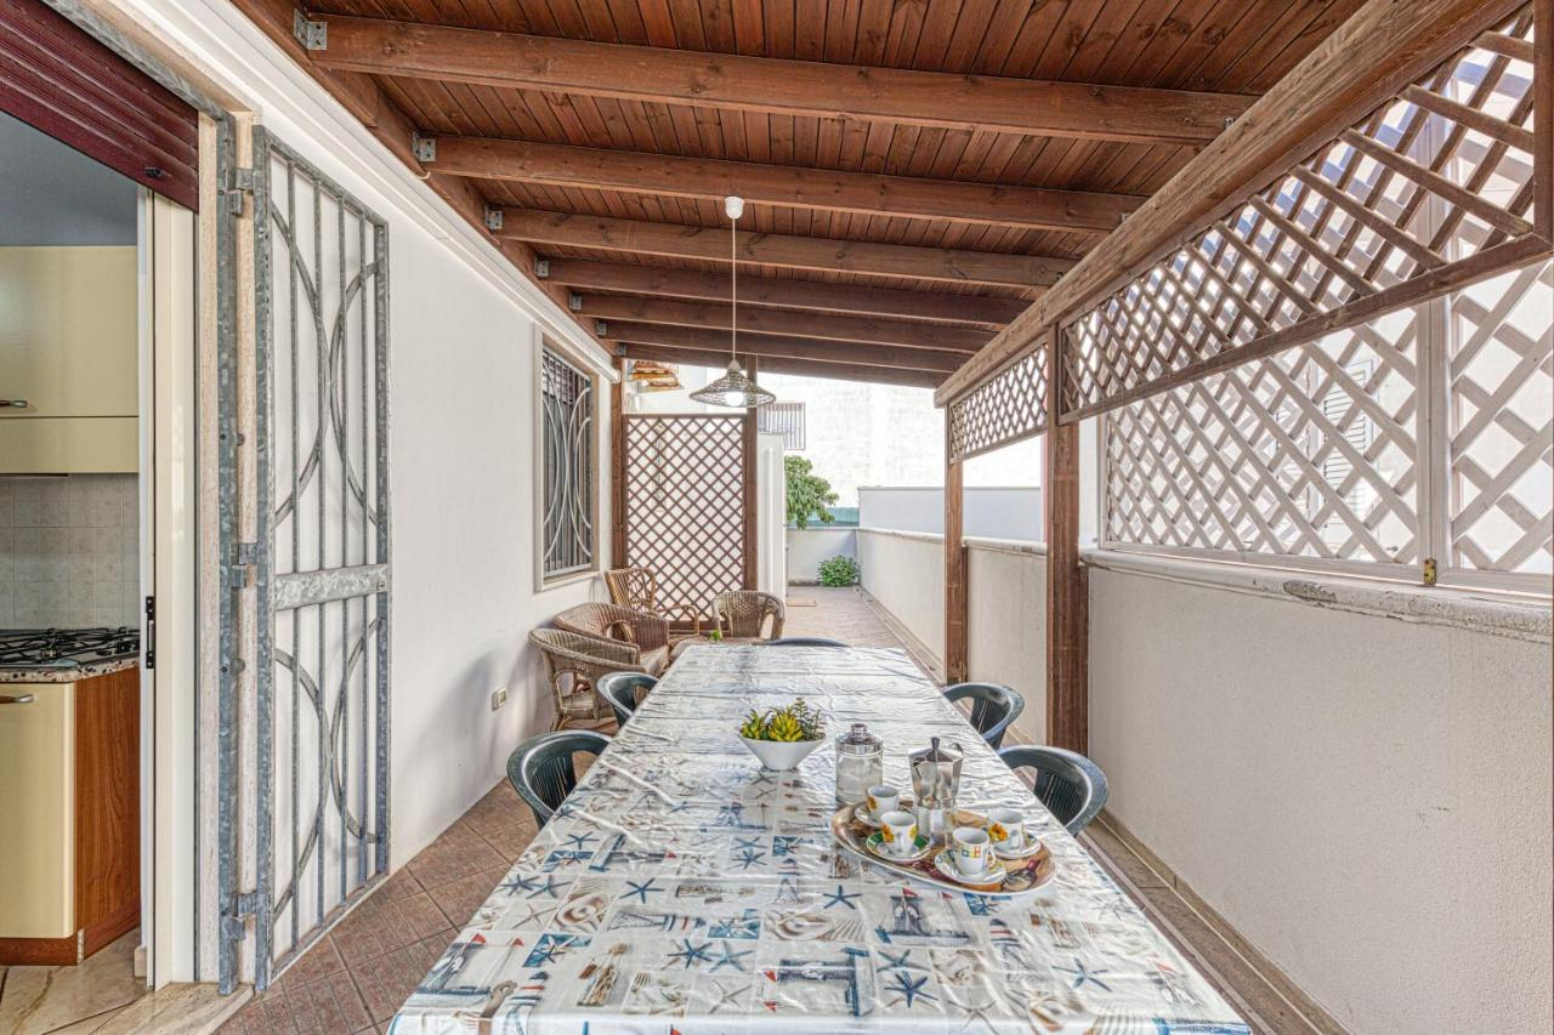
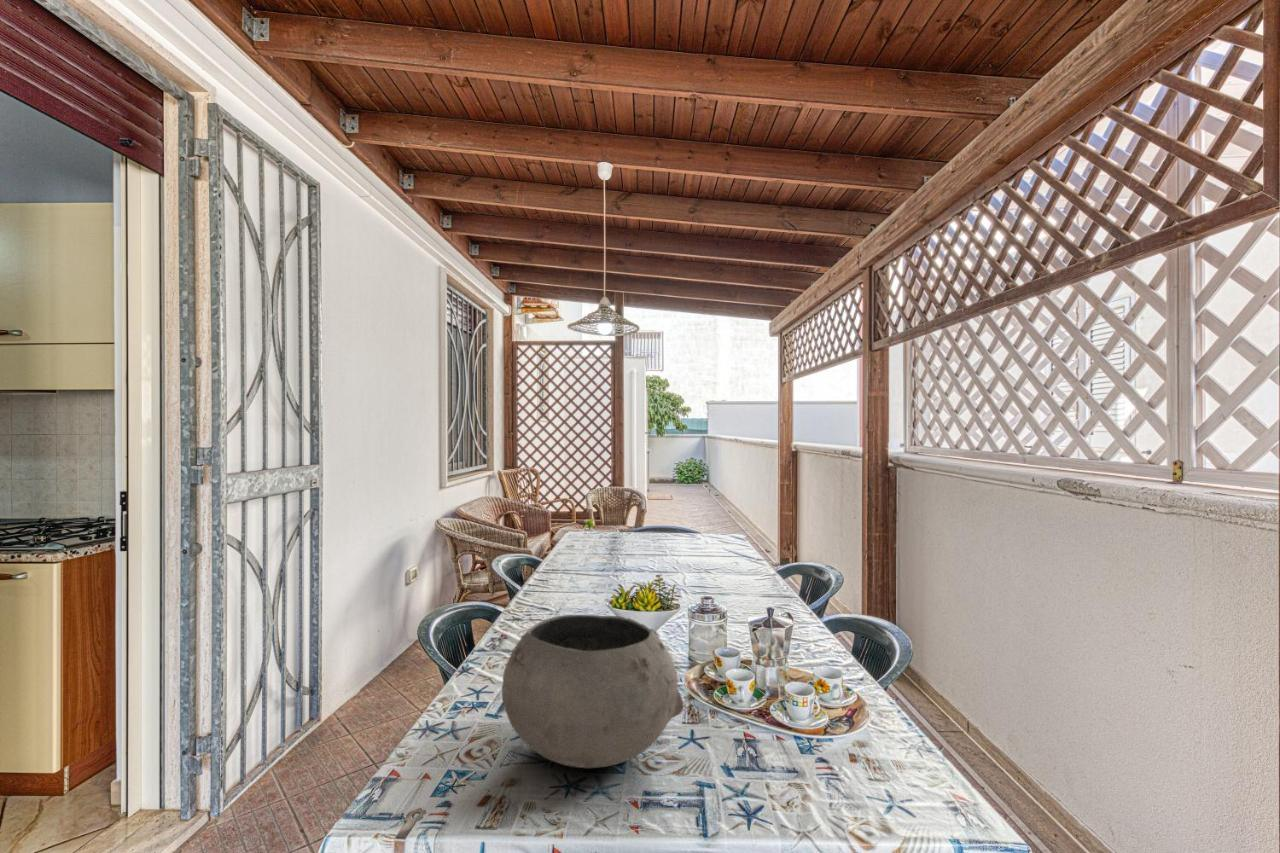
+ bowl [501,614,685,769]
